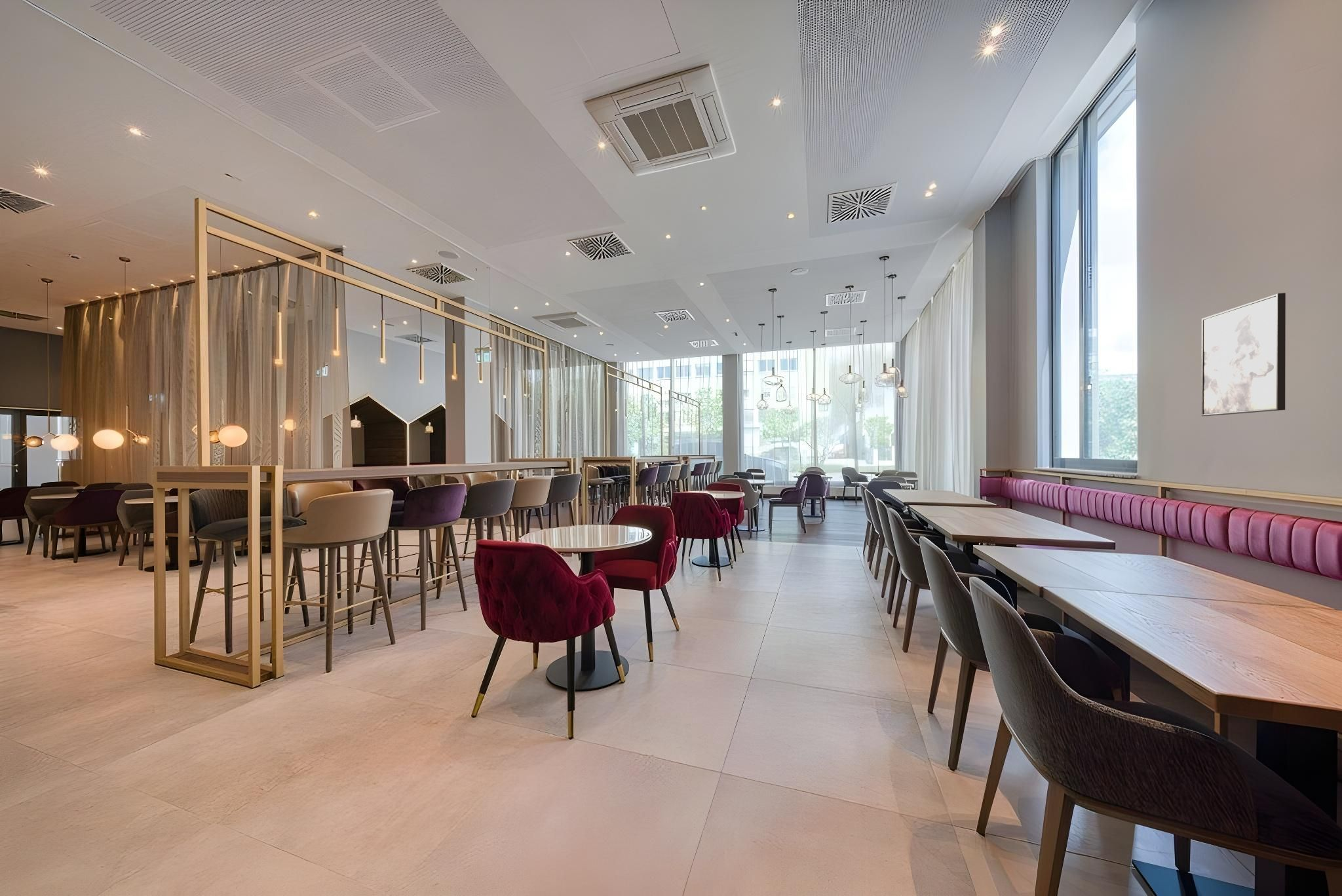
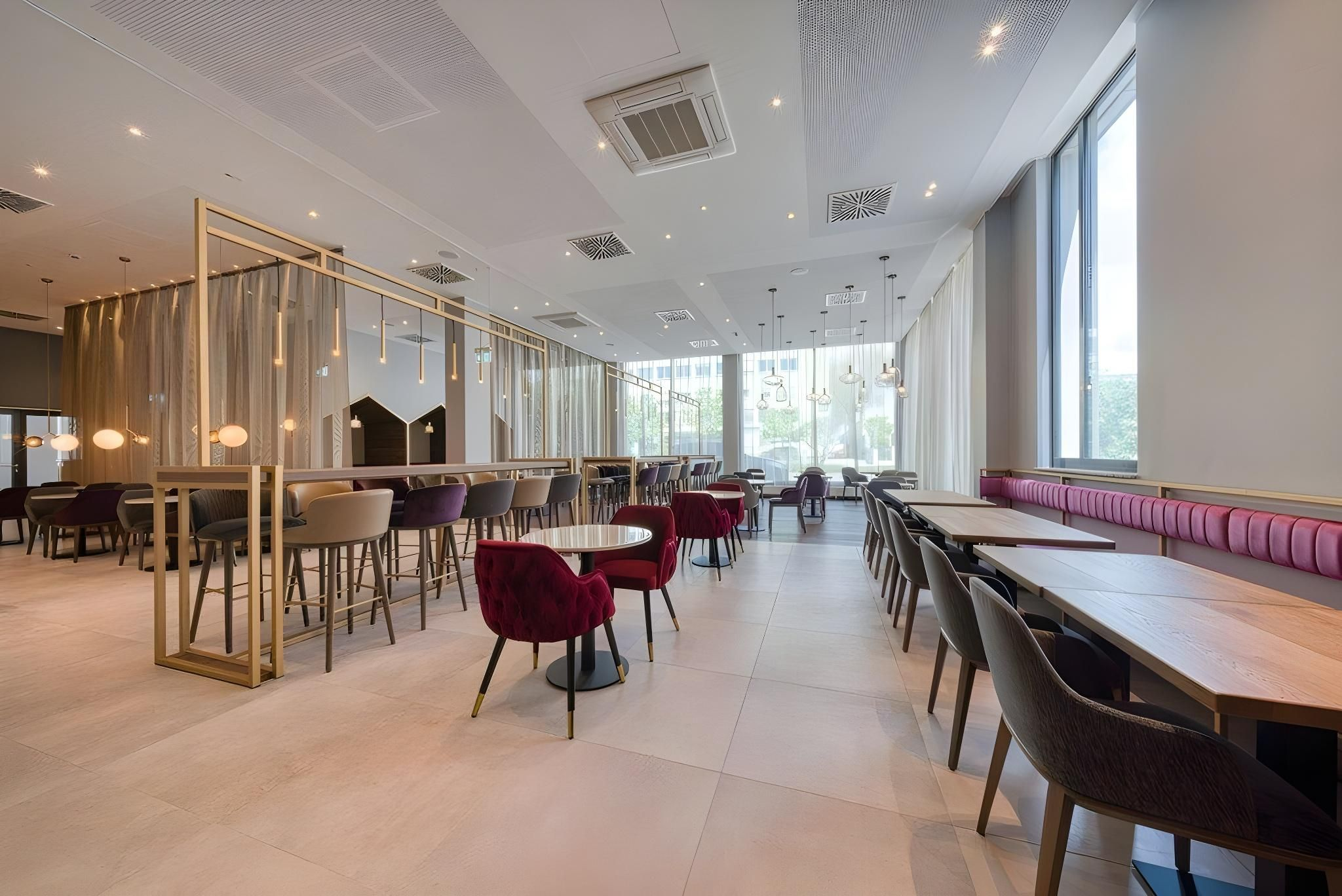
- wall art [1201,292,1286,417]
